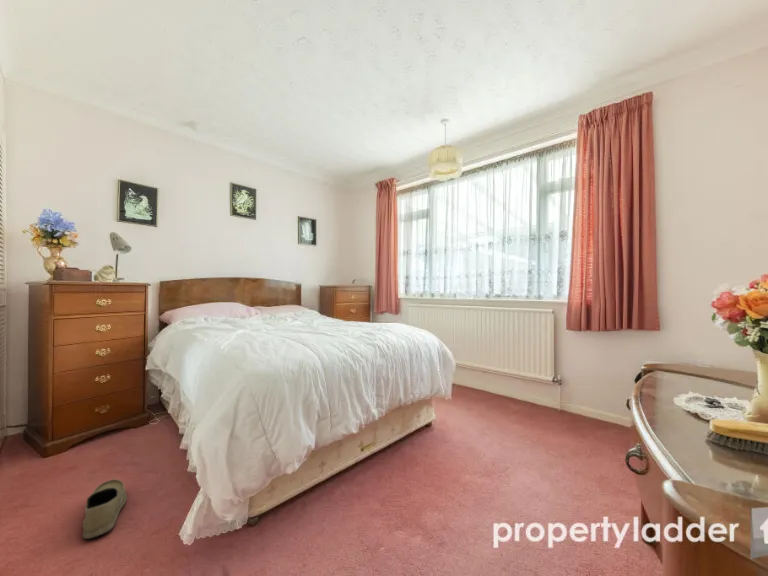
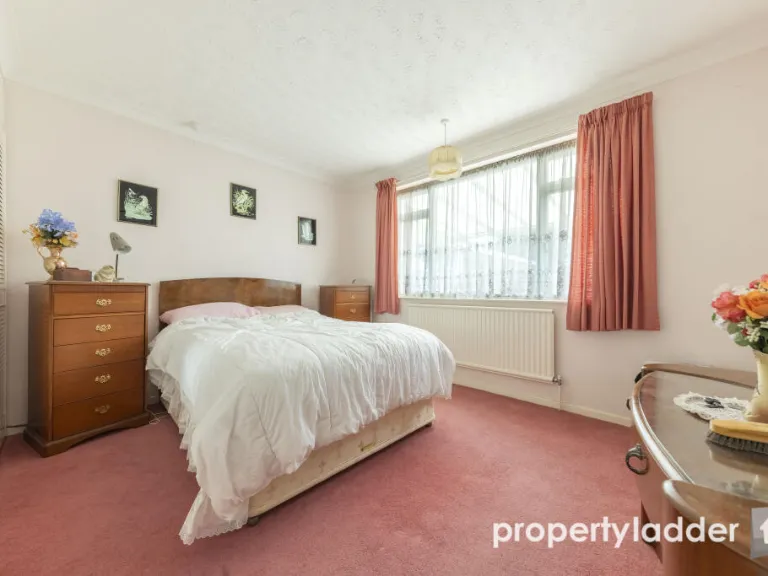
- shoe [82,478,128,540]
